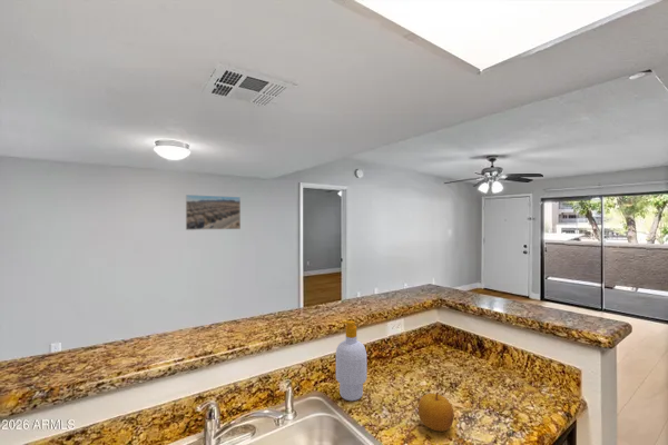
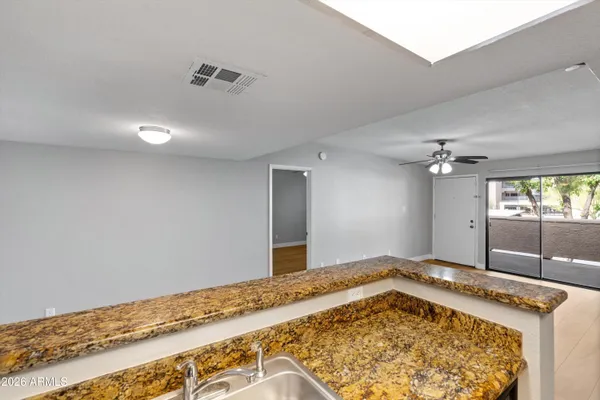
- soap bottle [335,319,369,402]
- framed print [185,194,242,231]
- fruit [418,390,455,433]
